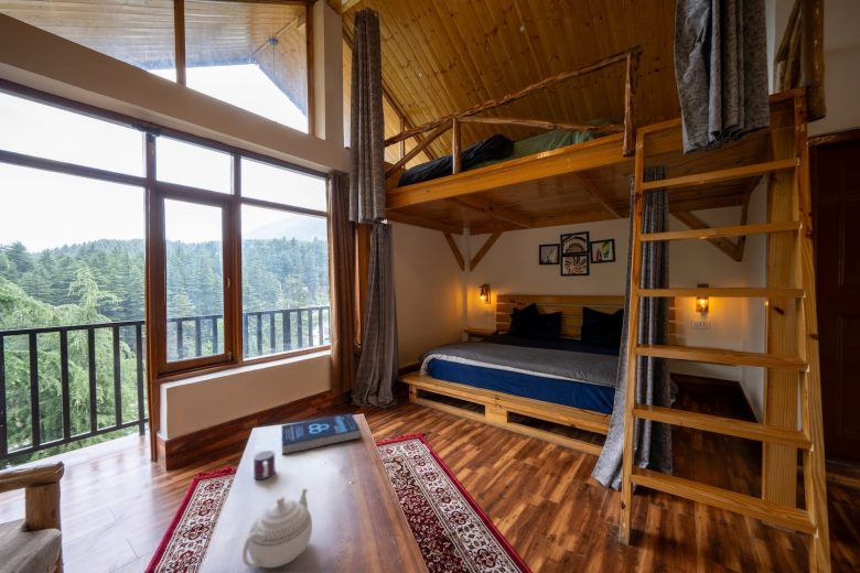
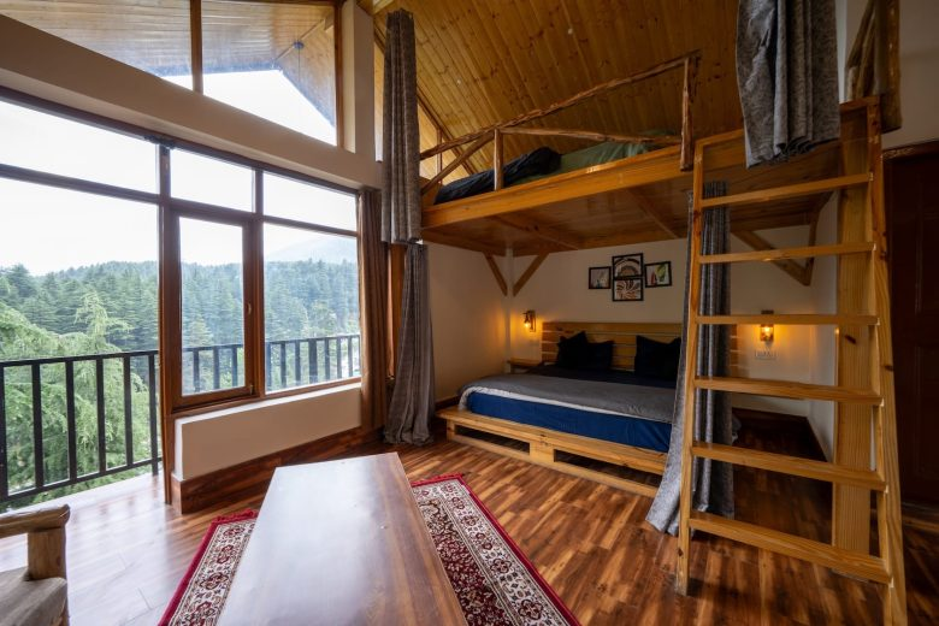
- teapot [241,488,313,569]
- book [280,412,362,456]
- mug [252,450,277,480]
